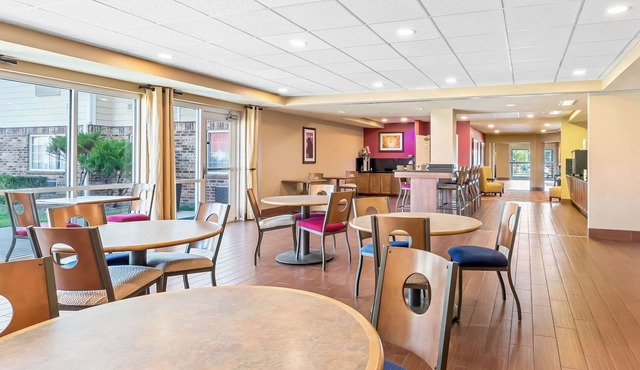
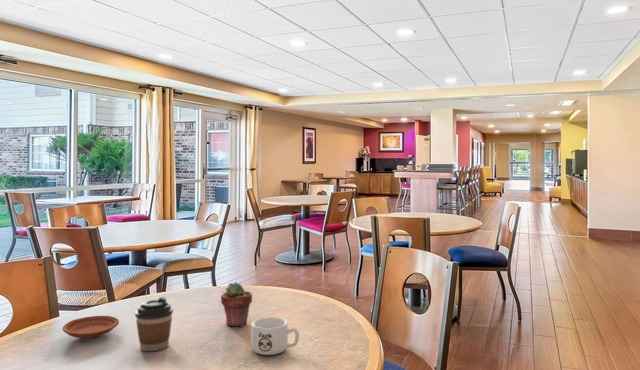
+ plate [62,315,120,340]
+ mug [250,316,300,356]
+ coffee cup [134,296,174,352]
+ potted succulent [220,281,253,327]
